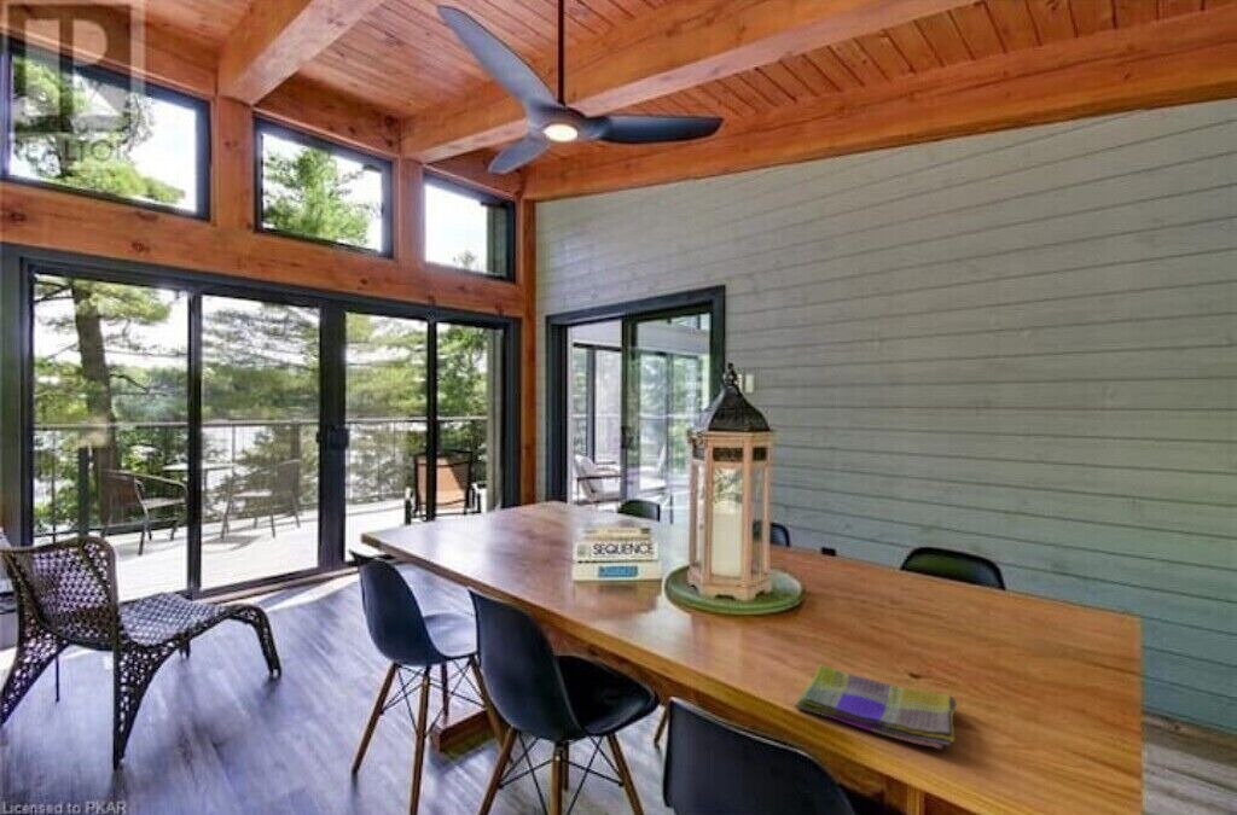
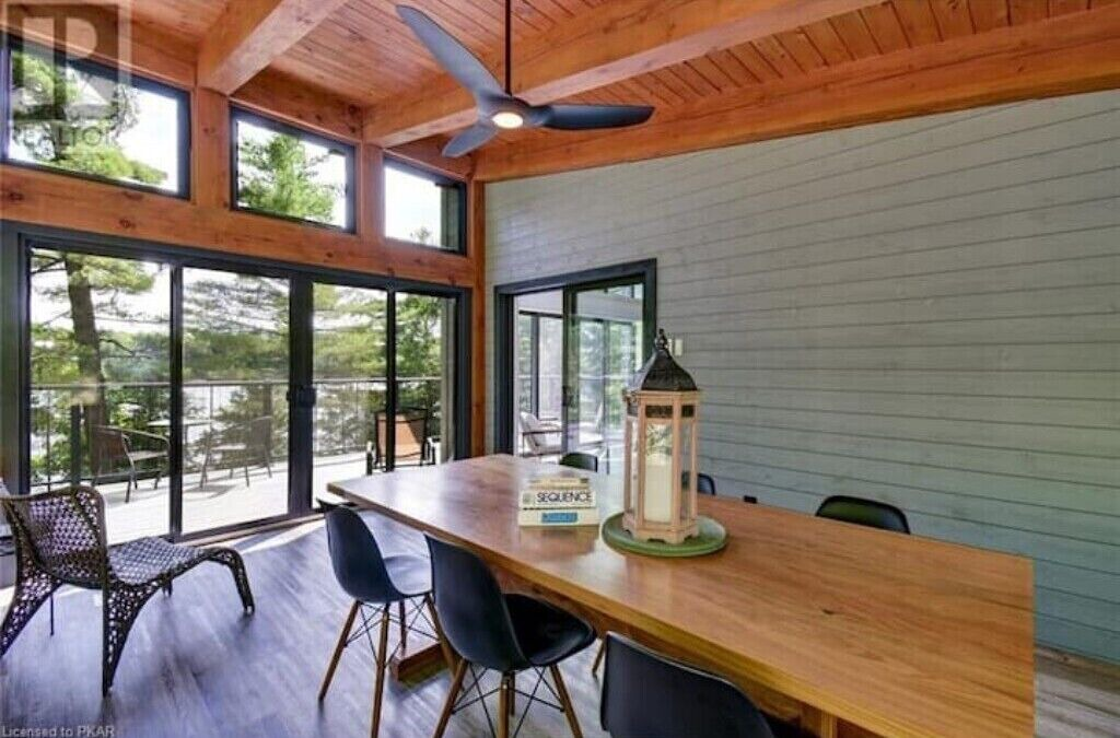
- dish towel [794,663,957,750]
